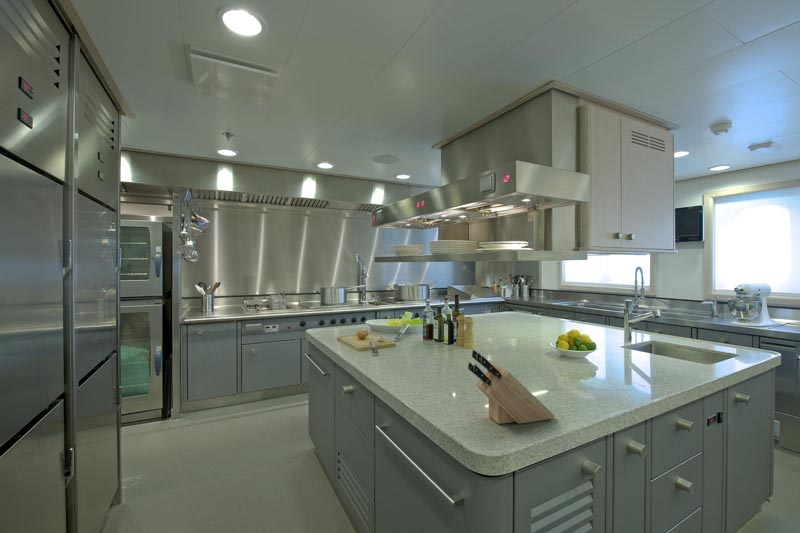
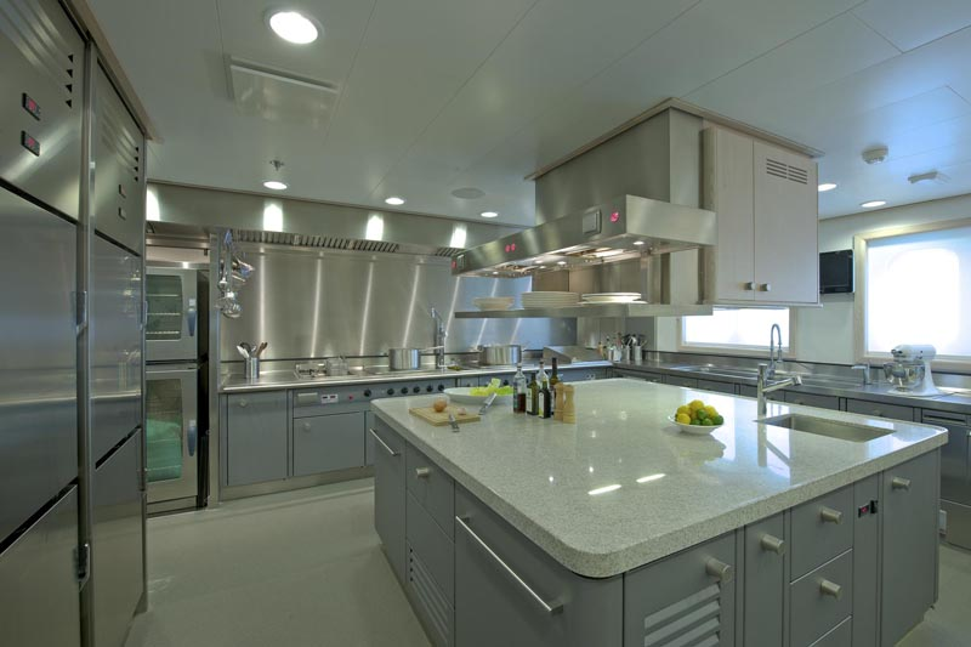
- knife block [467,349,556,425]
